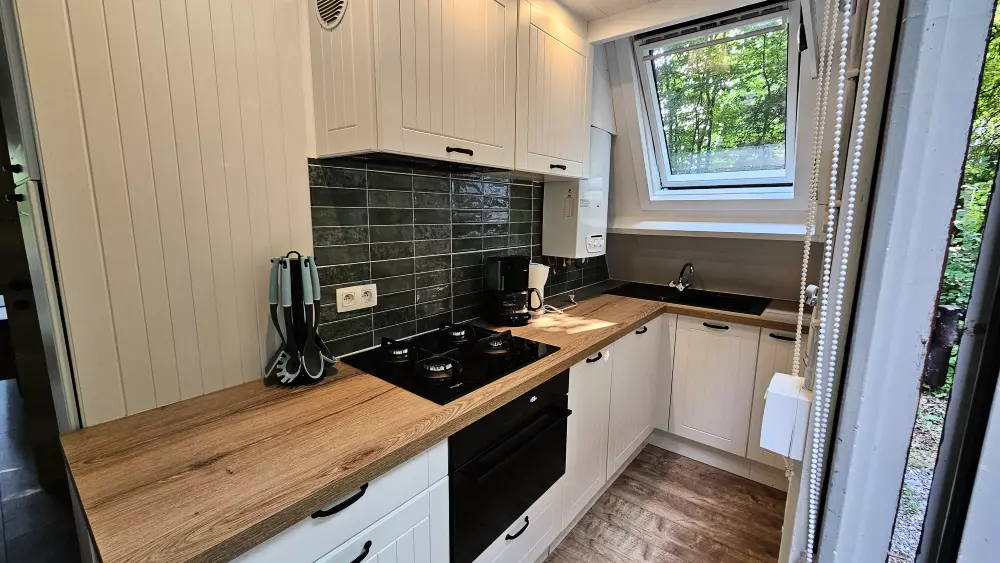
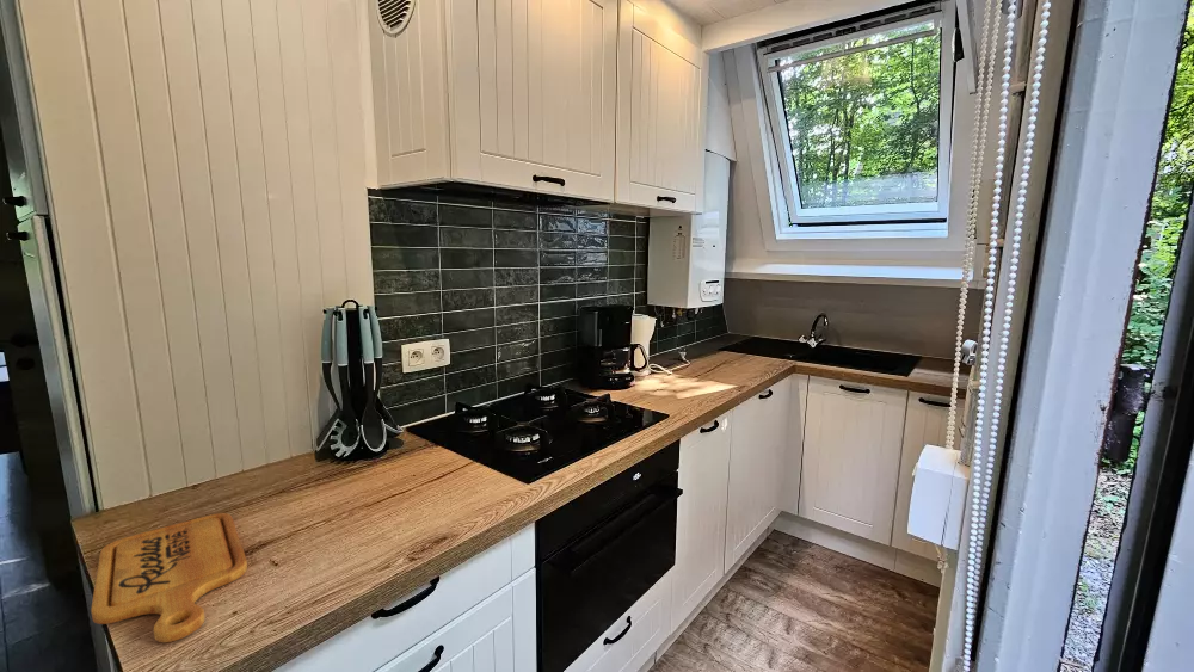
+ cutting board [90,512,248,643]
